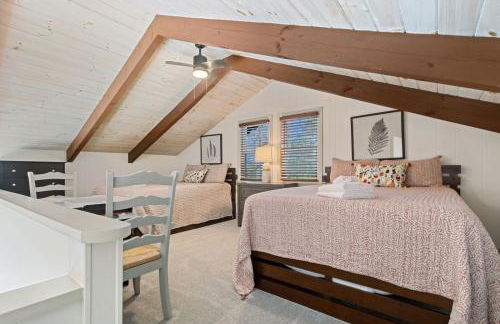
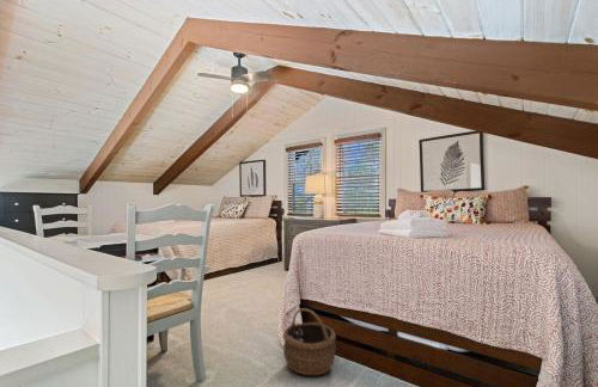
+ wicker basket [282,307,337,376]
